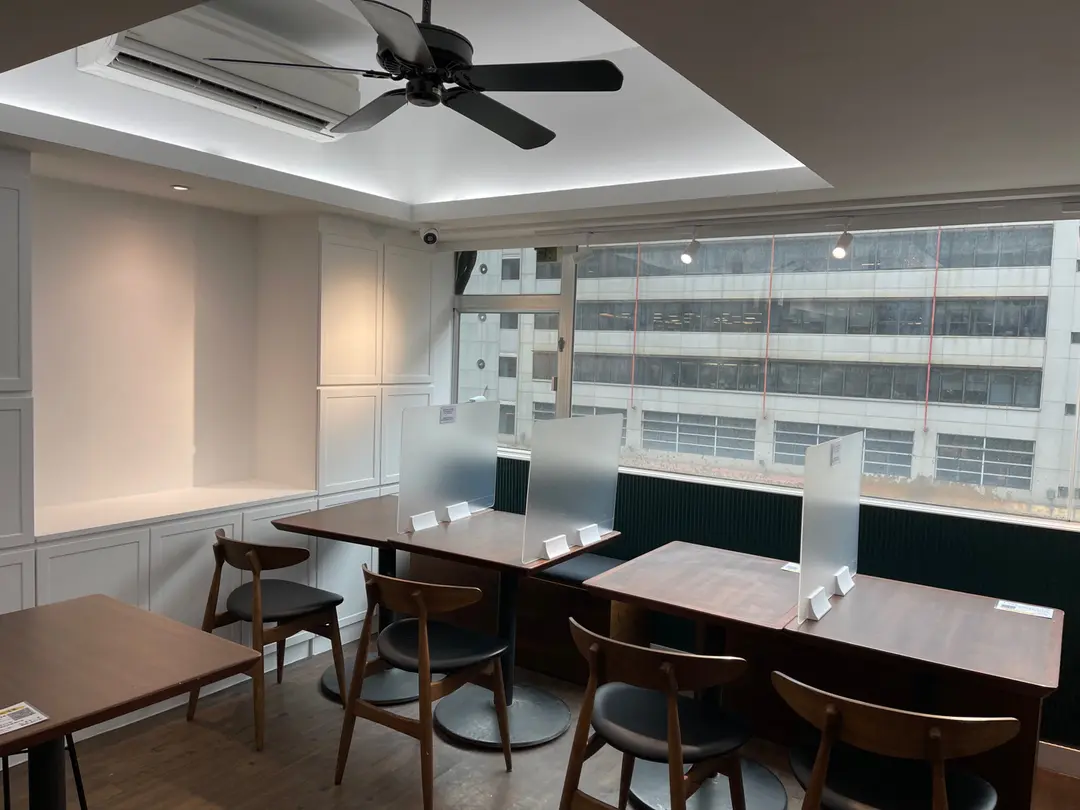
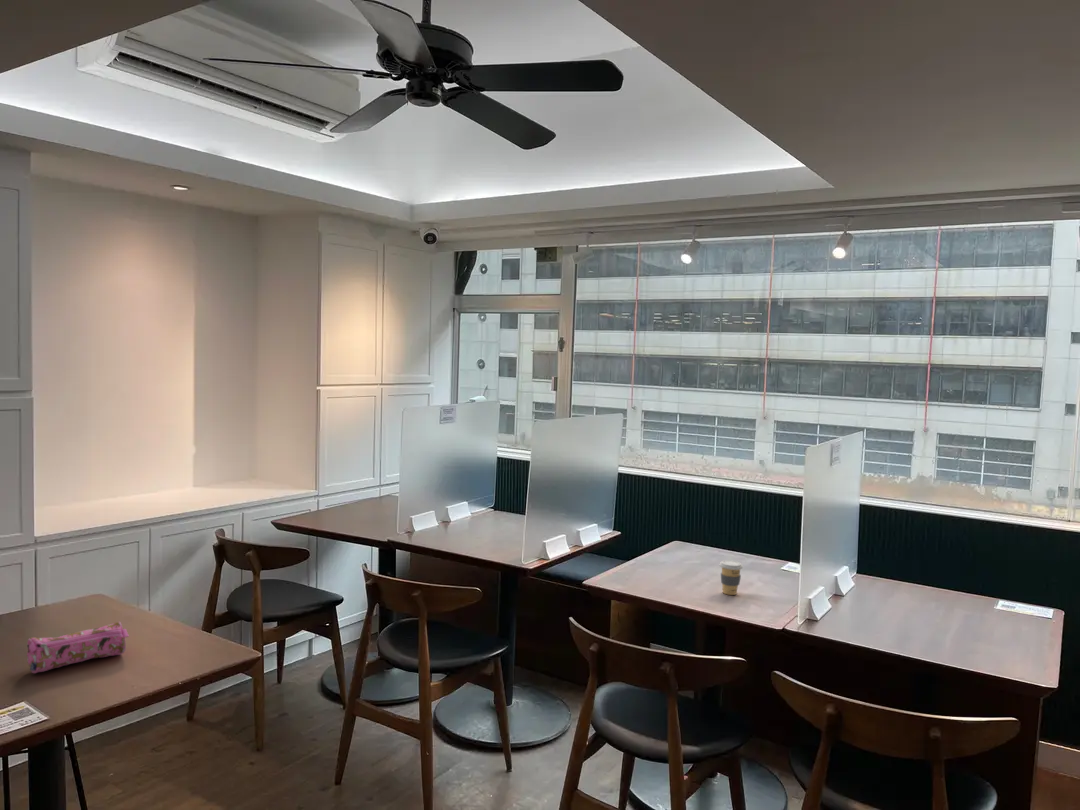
+ coffee cup [719,559,744,596]
+ pencil case [26,621,130,674]
